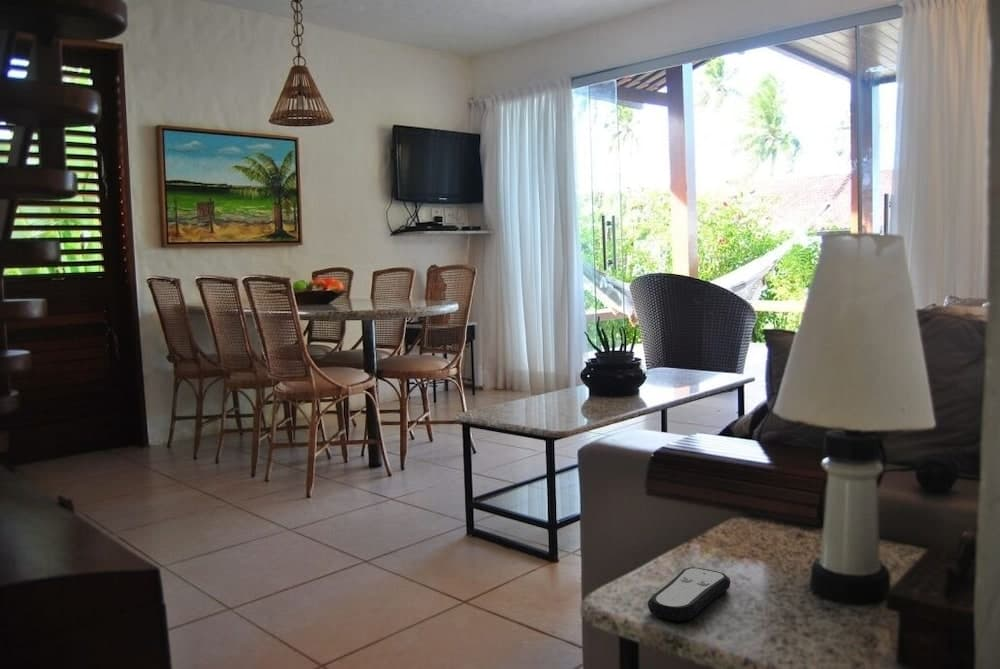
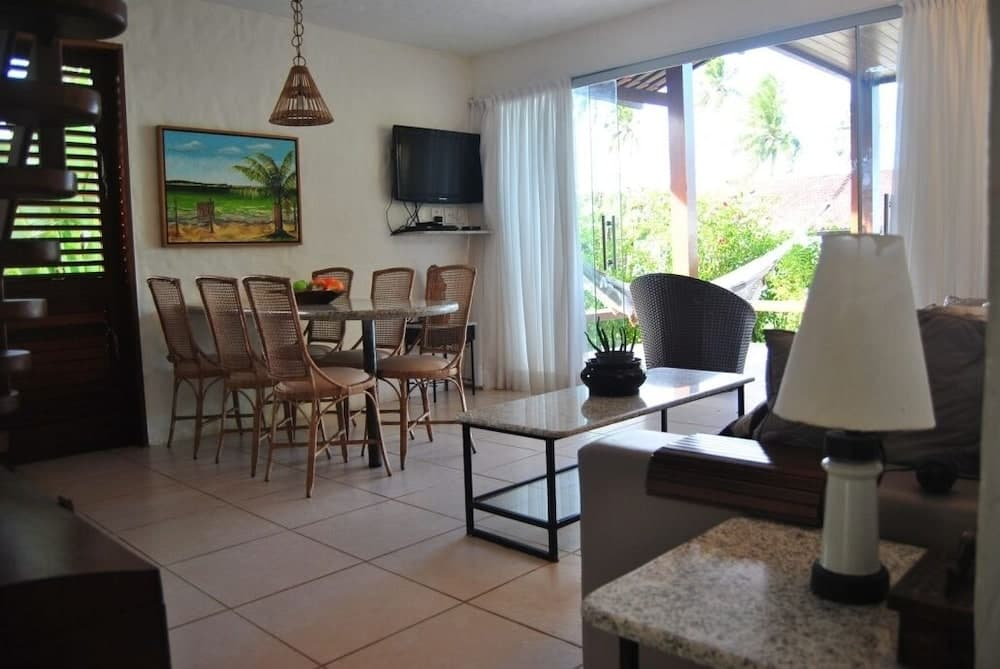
- remote control [647,566,732,622]
